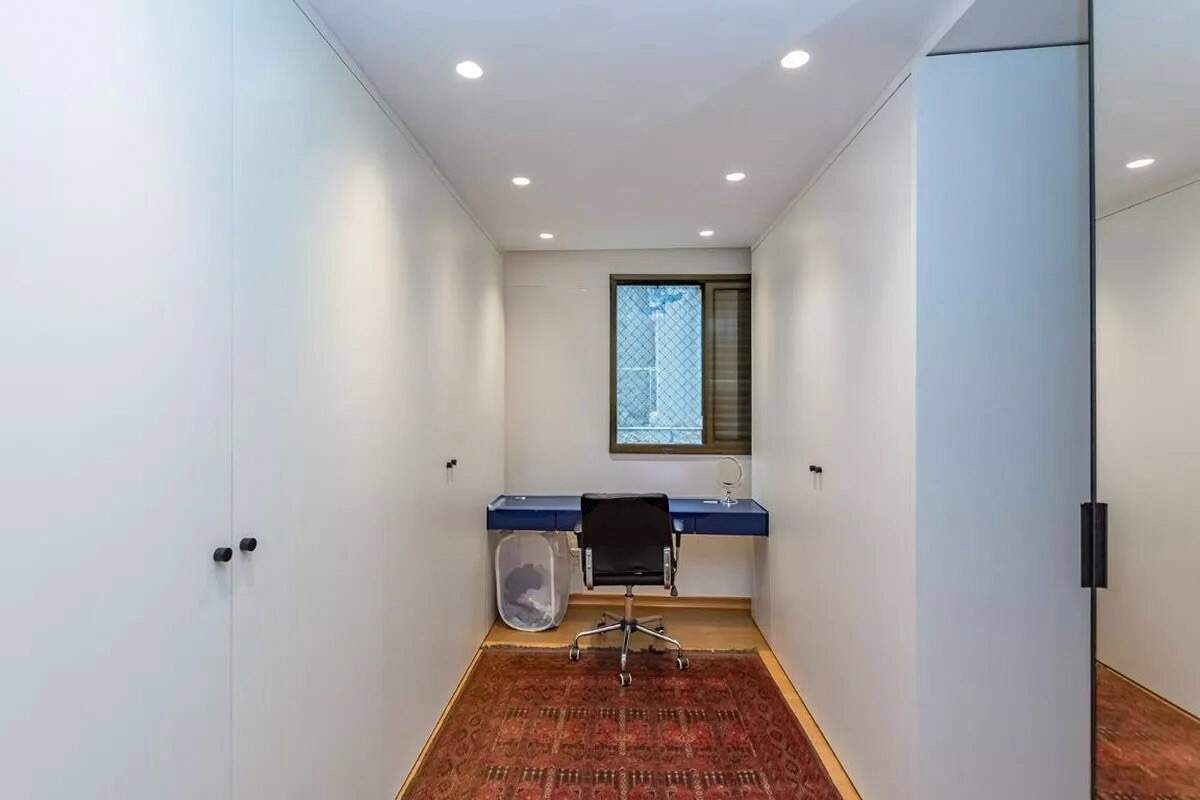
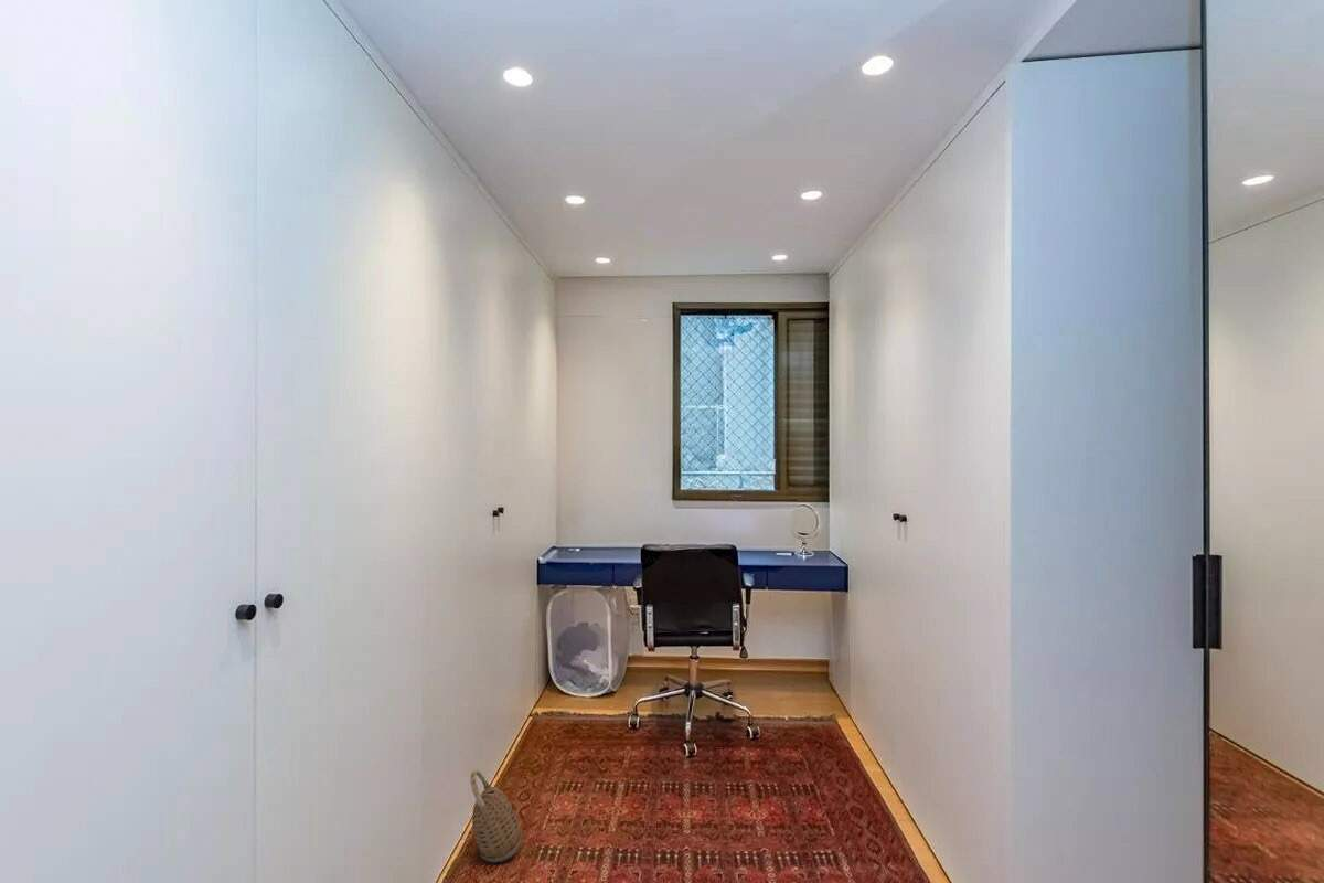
+ basket [469,769,524,863]
